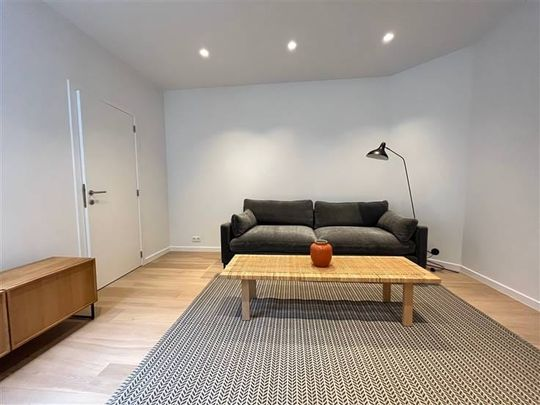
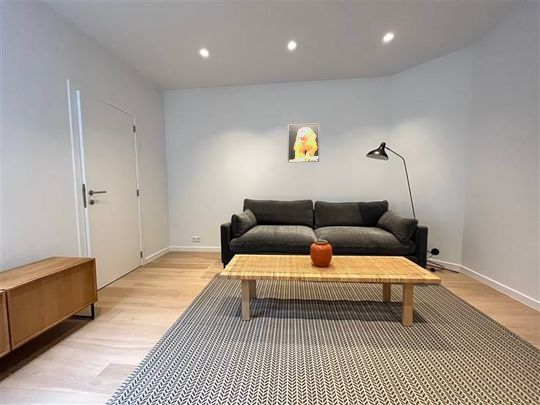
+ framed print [287,122,321,163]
